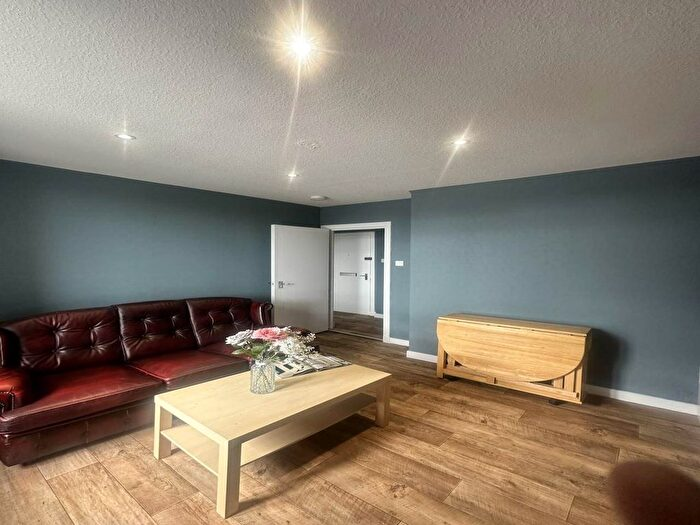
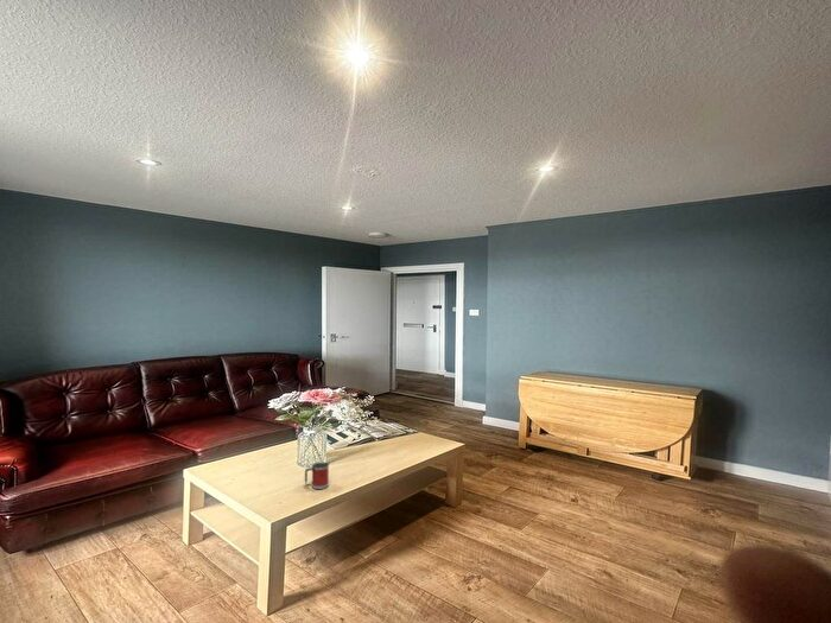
+ mug [304,462,331,490]
